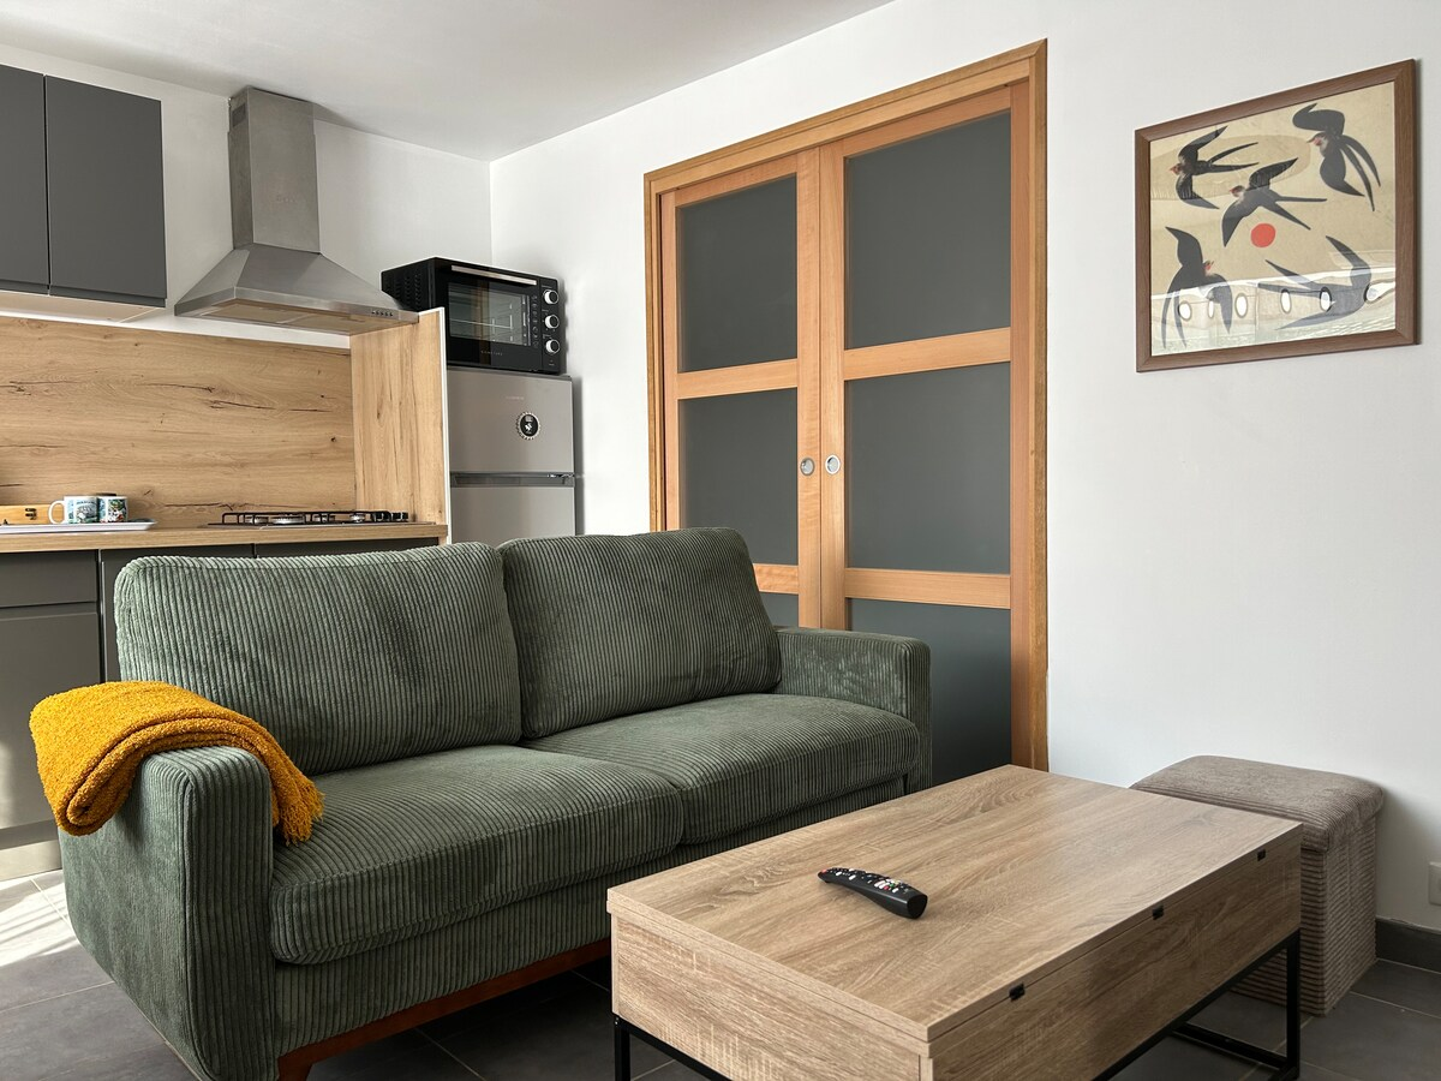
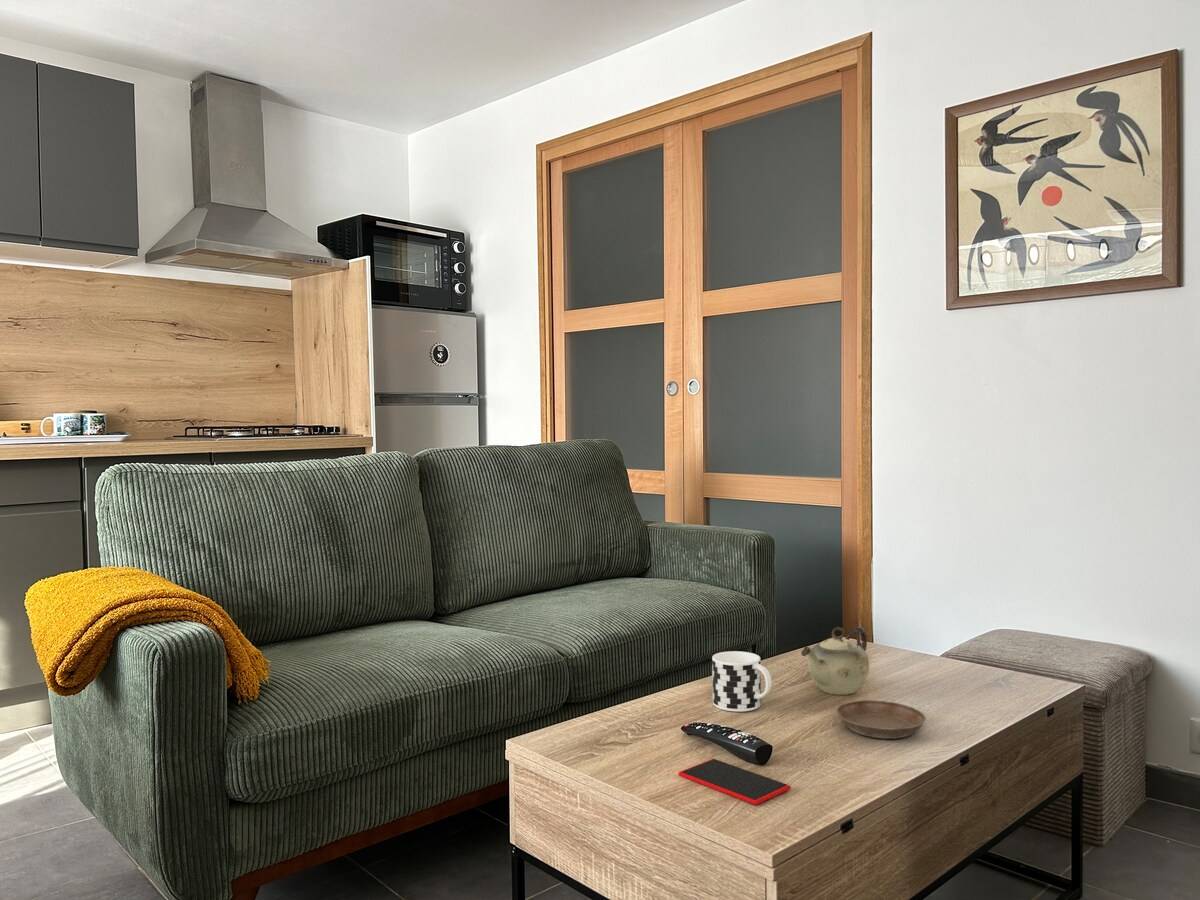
+ teapot [801,626,870,696]
+ cup [711,650,773,713]
+ saucer [835,699,927,740]
+ smartphone [677,758,792,806]
